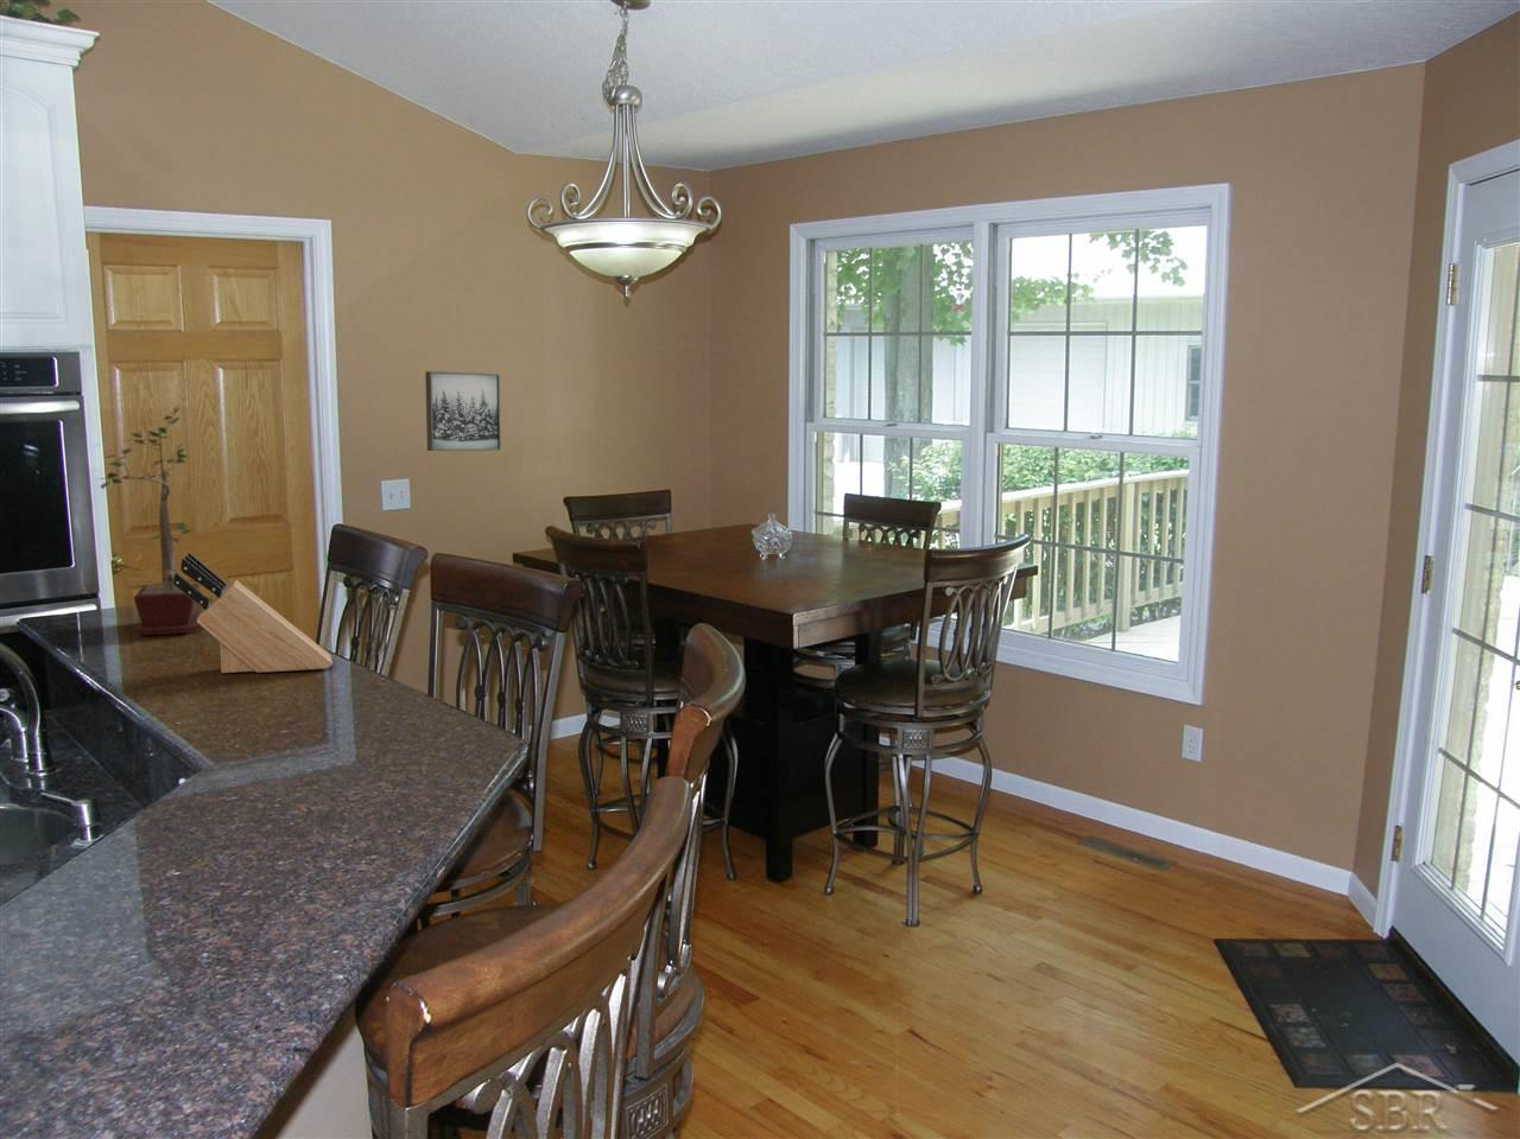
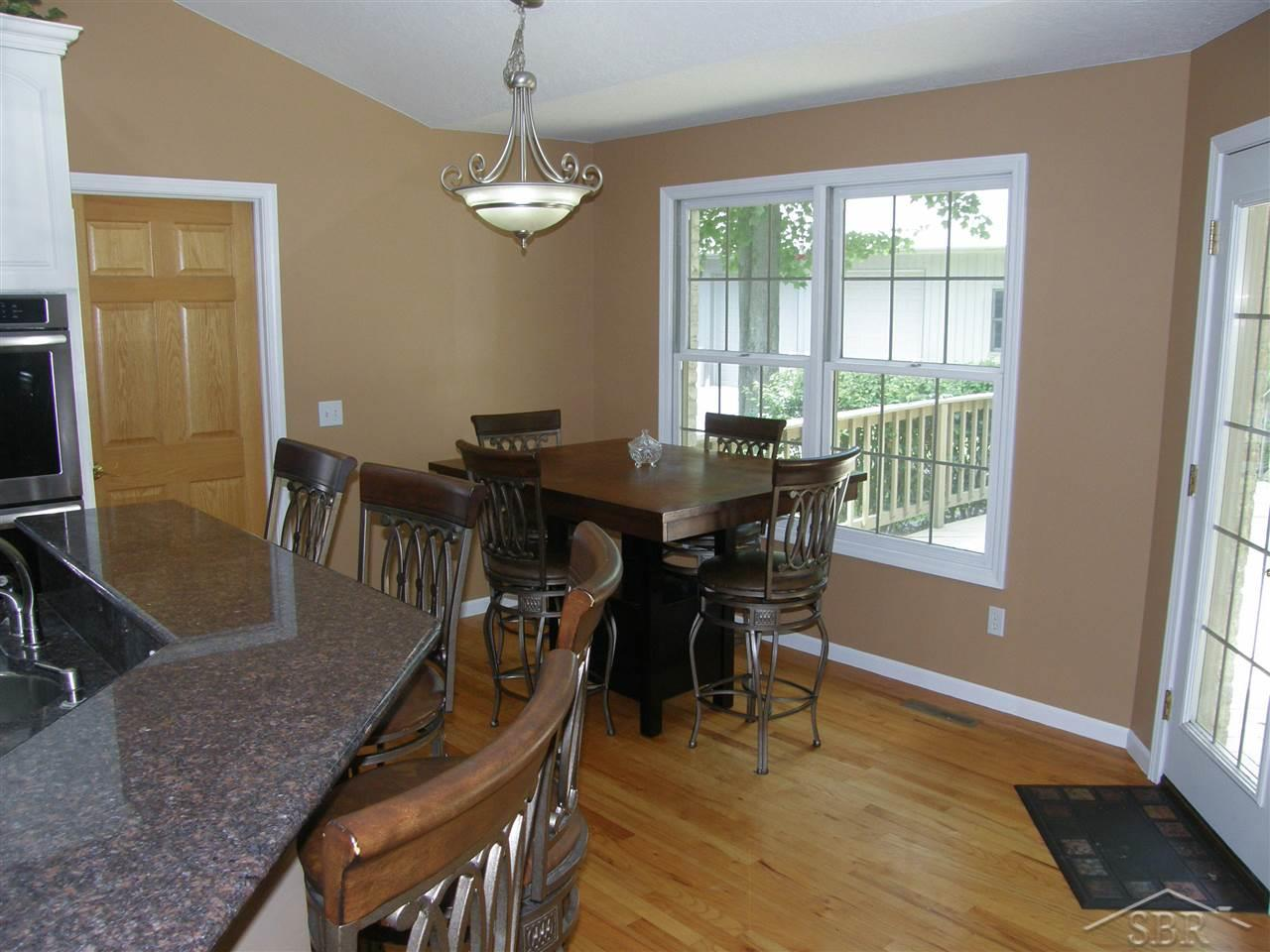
- wall art [424,370,503,452]
- potted plant [96,403,201,636]
- knife block [174,552,334,674]
